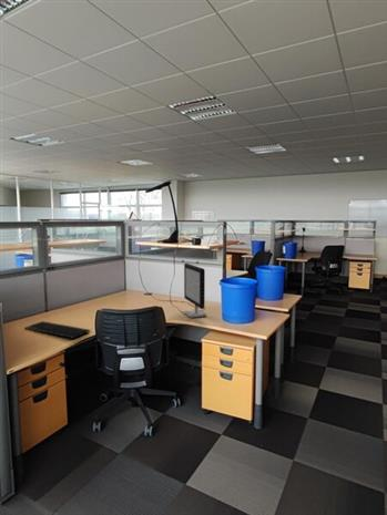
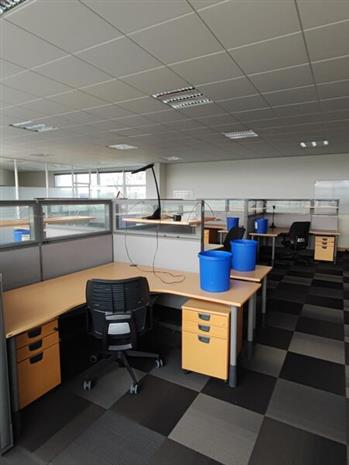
- keyboard [23,320,91,340]
- computer monitor [183,262,207,318]
